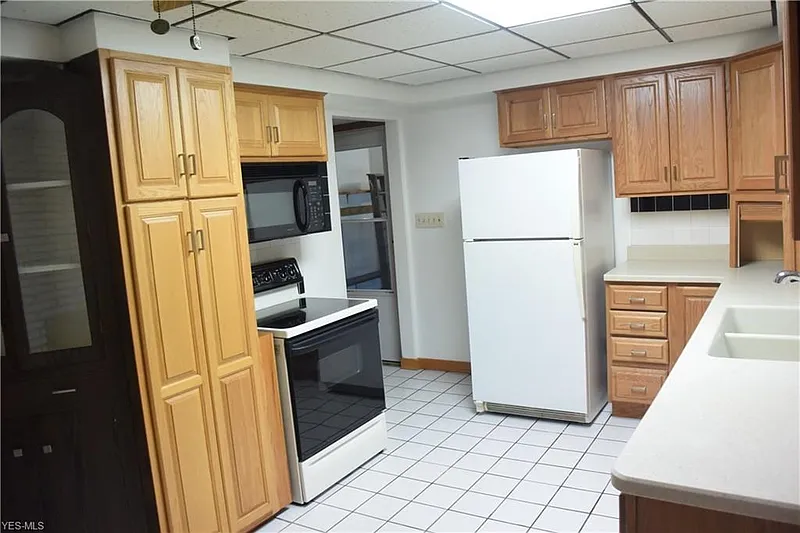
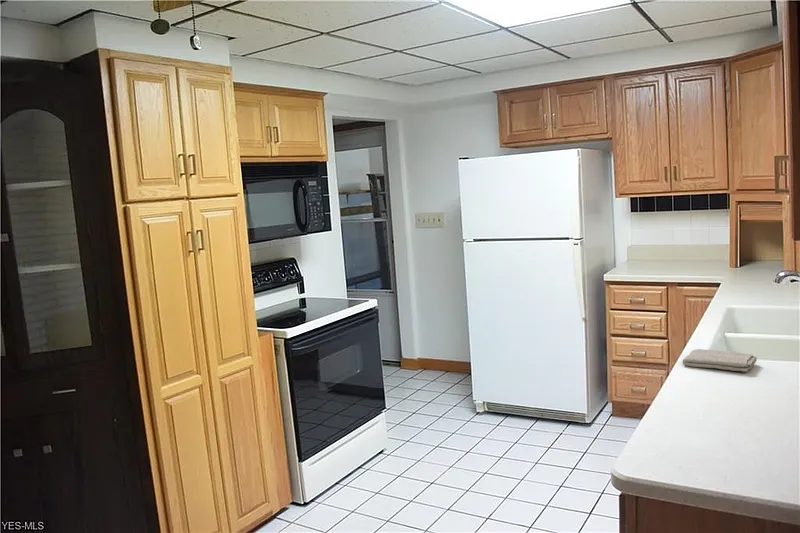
+ washcloth [682,348,758,373]
